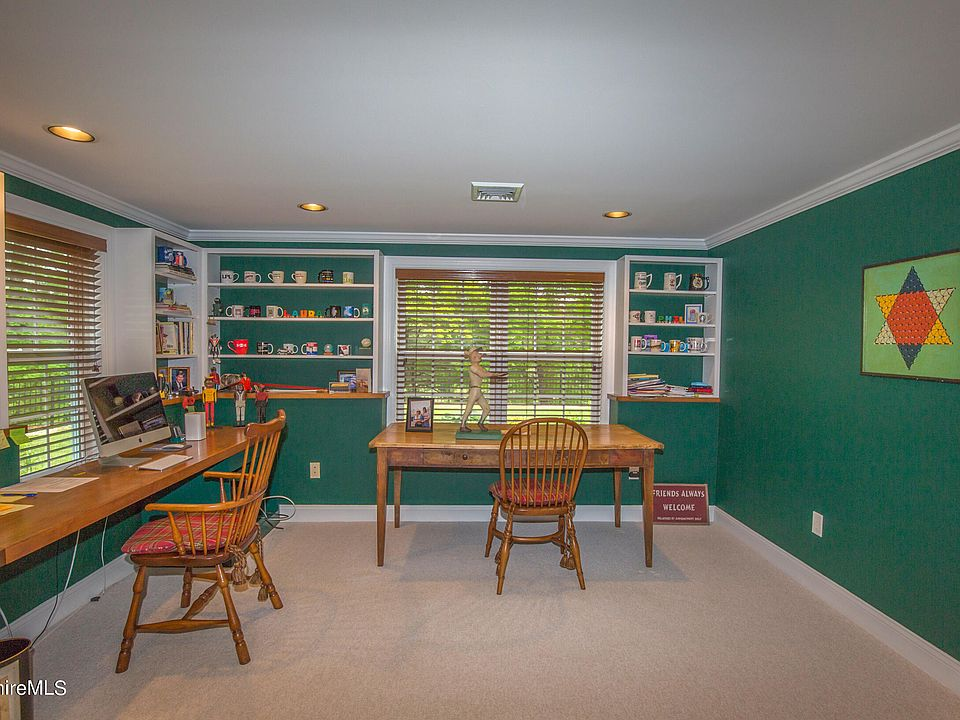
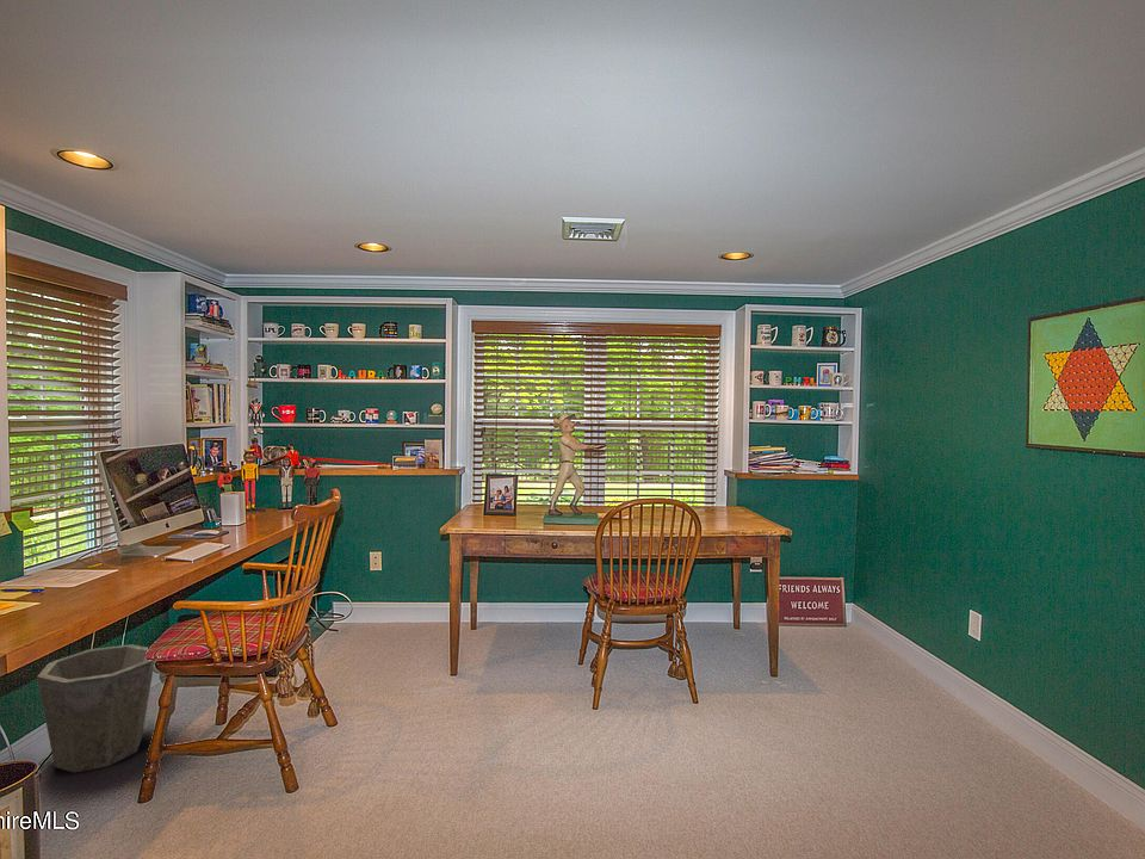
+ waste bin [36,643,155,774]
